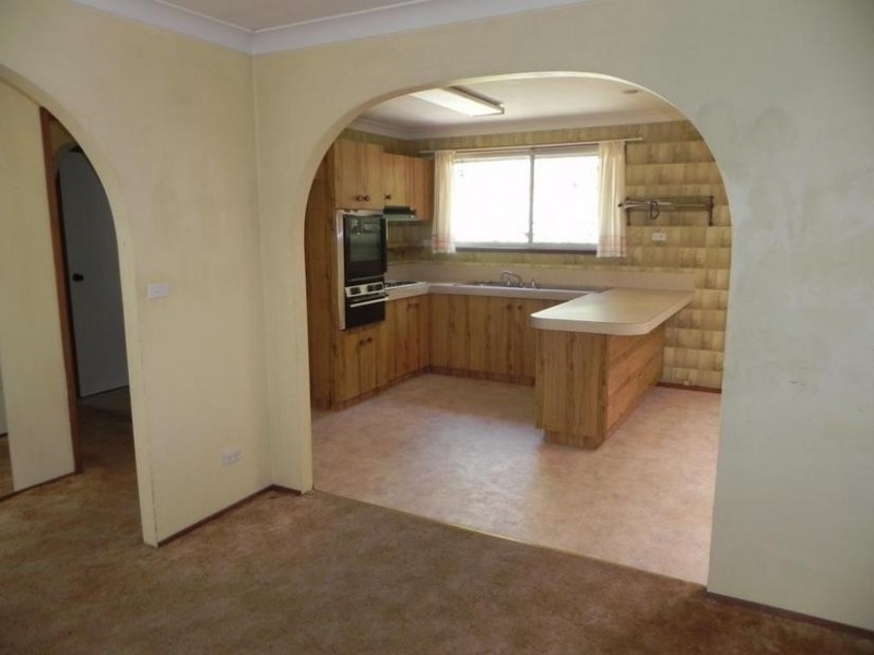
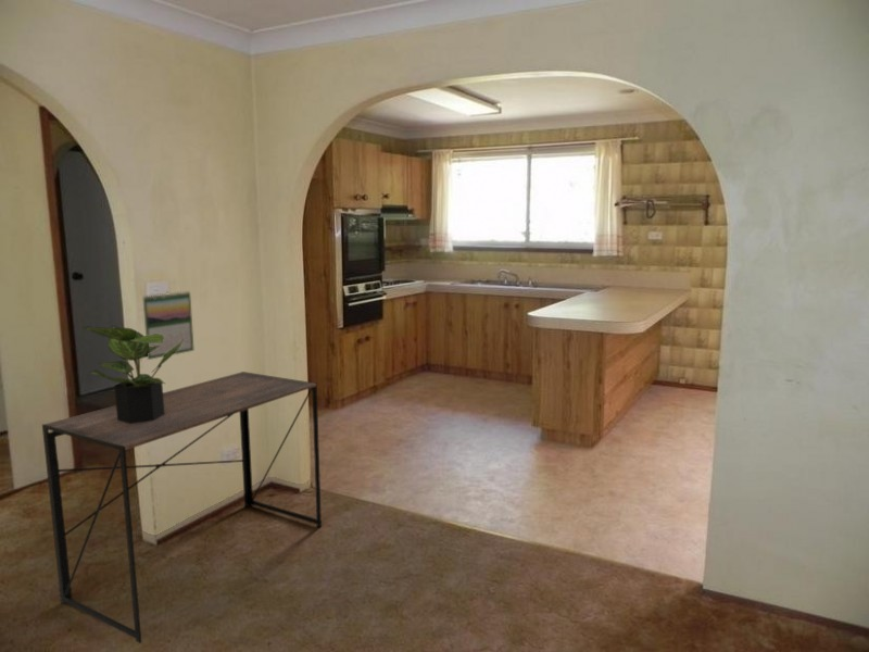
+ desk [41,371,323,644]
+ potted plant [81,324,184,424]
+ calendar [142,290,196,361]
